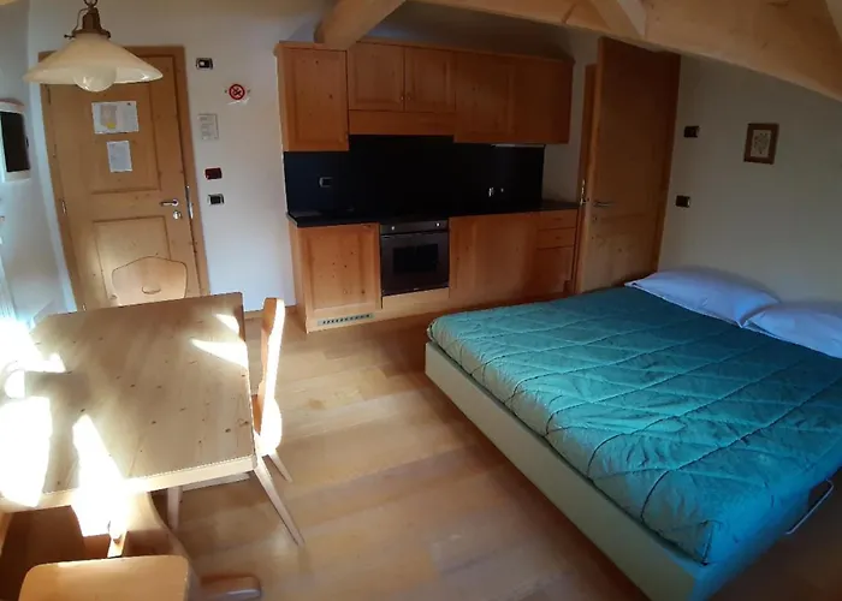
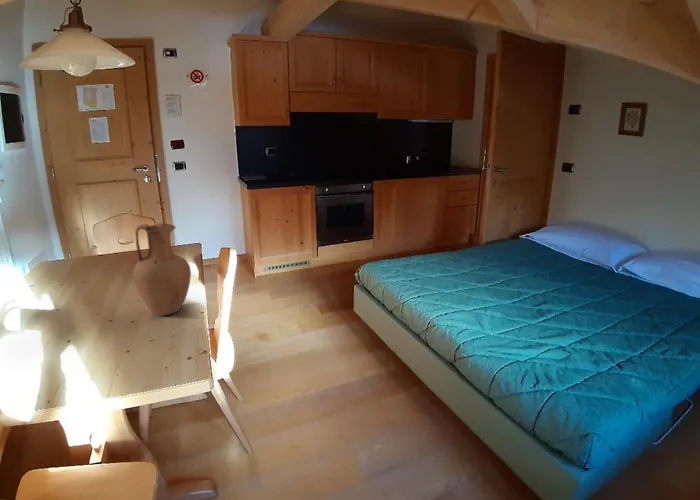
+ vase [132,222,192,316]
